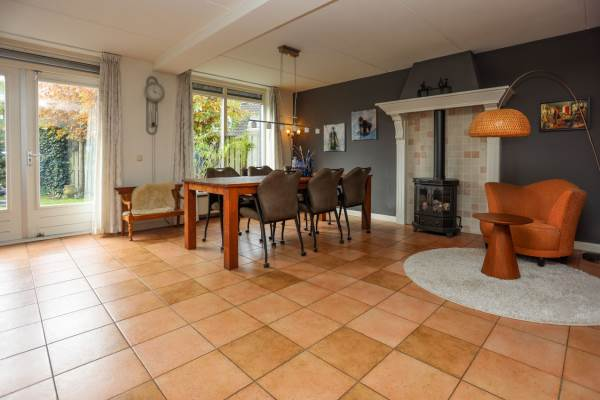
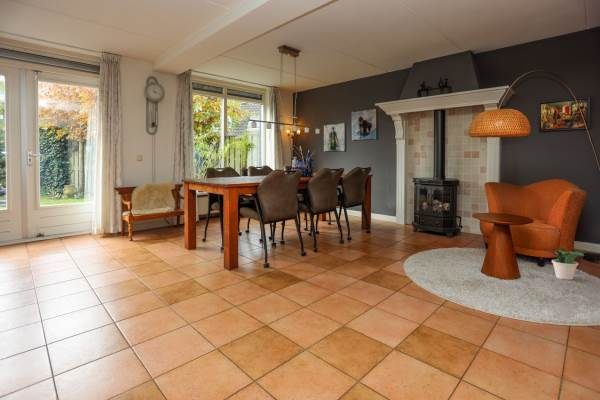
+ potted plant [543,247,591,281]
